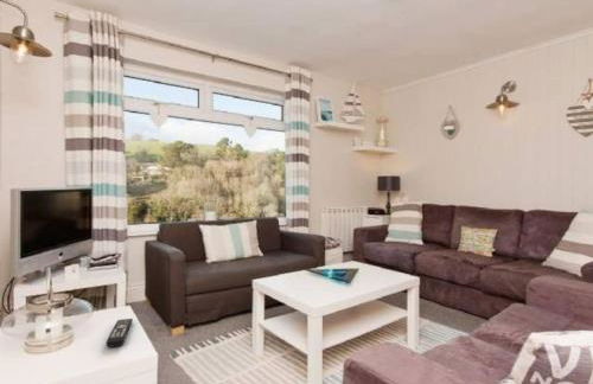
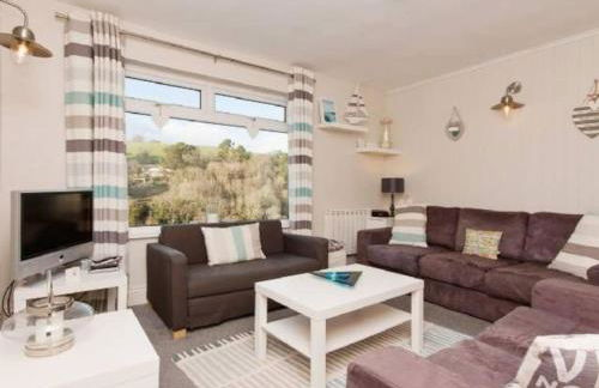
- remote control [104,318,134,348]
